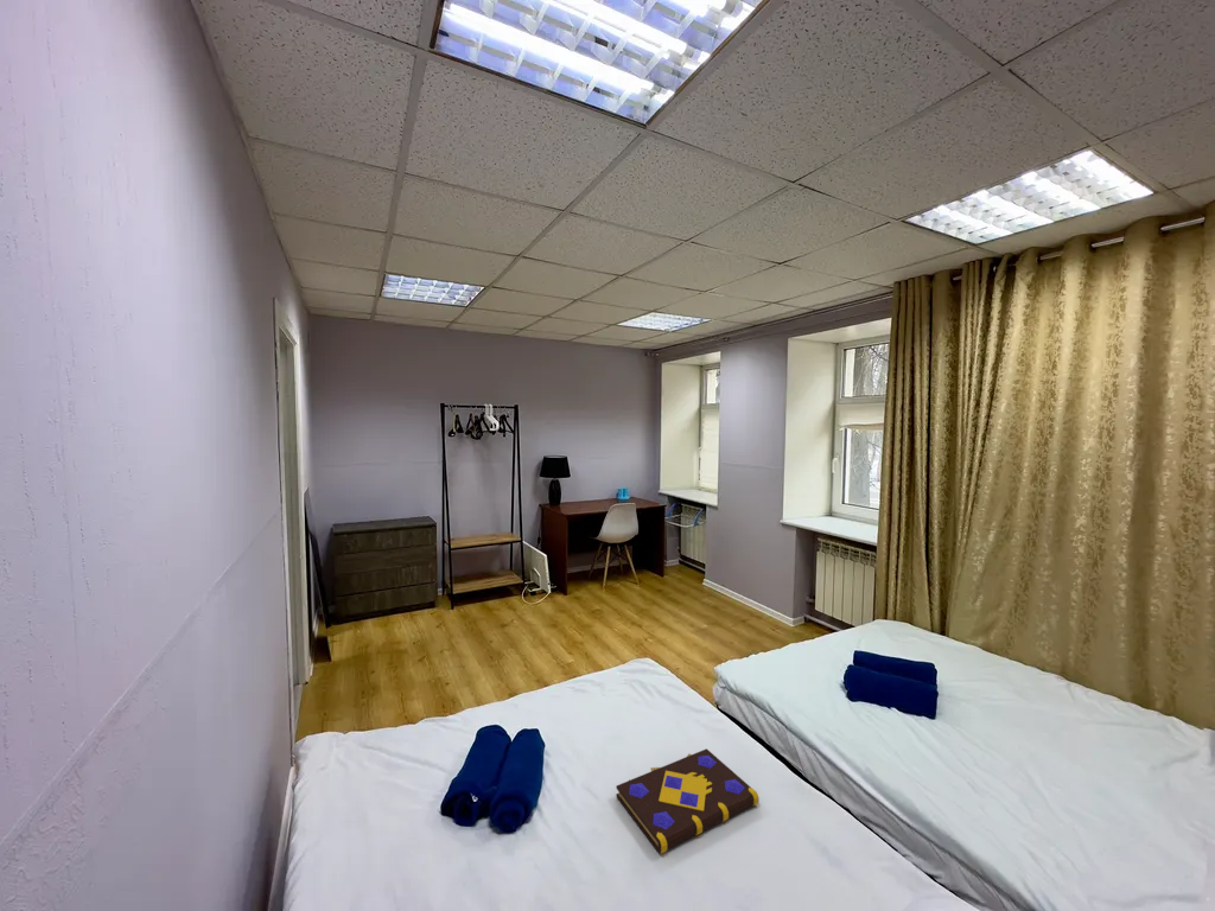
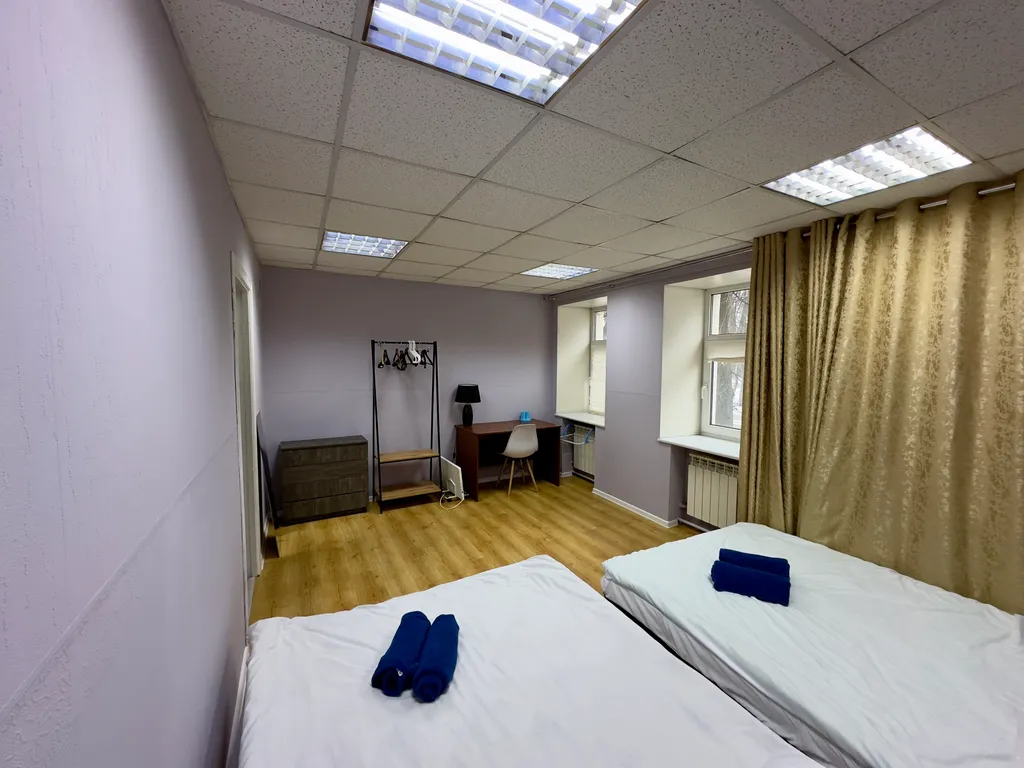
- book [615,747,761,855]
